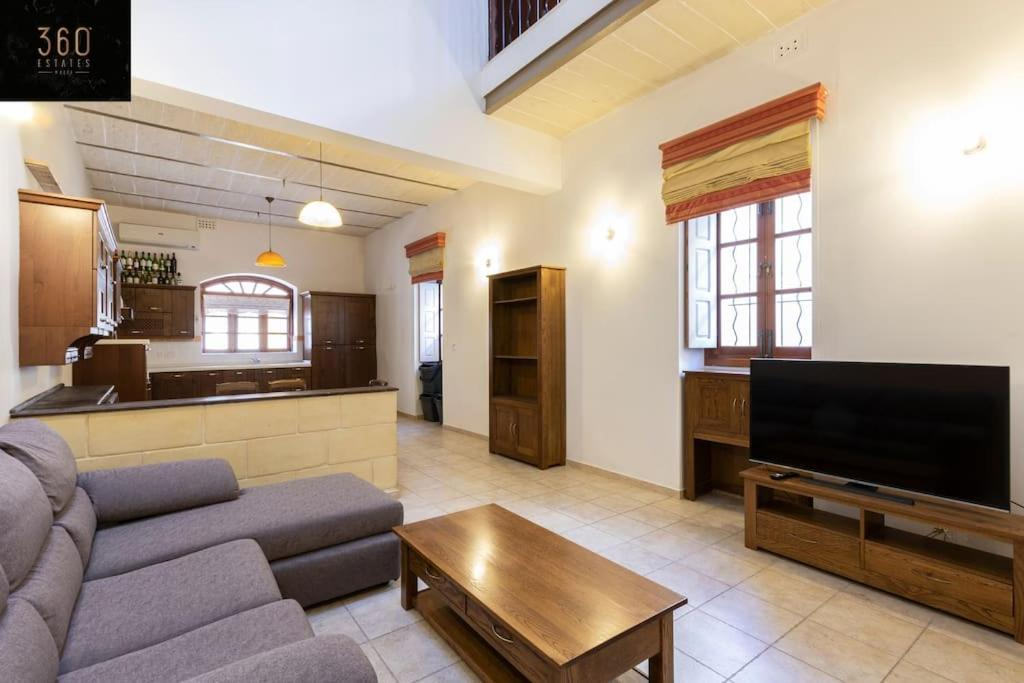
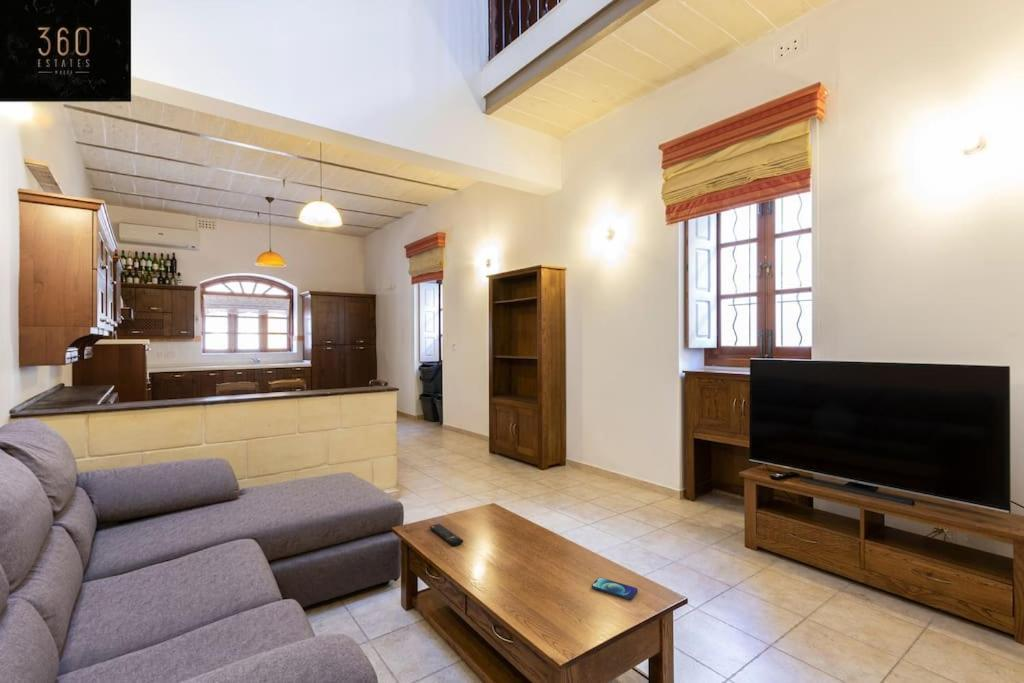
+ remote control [428,523,464,547]
+ smartphone [591,577,639,601]
